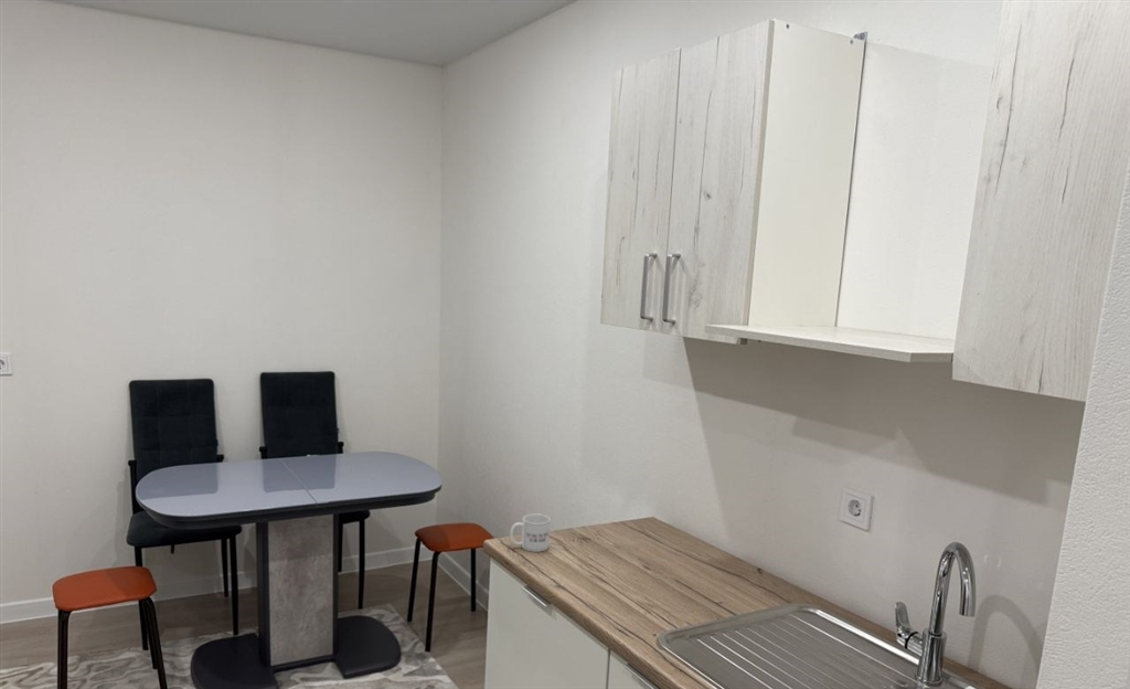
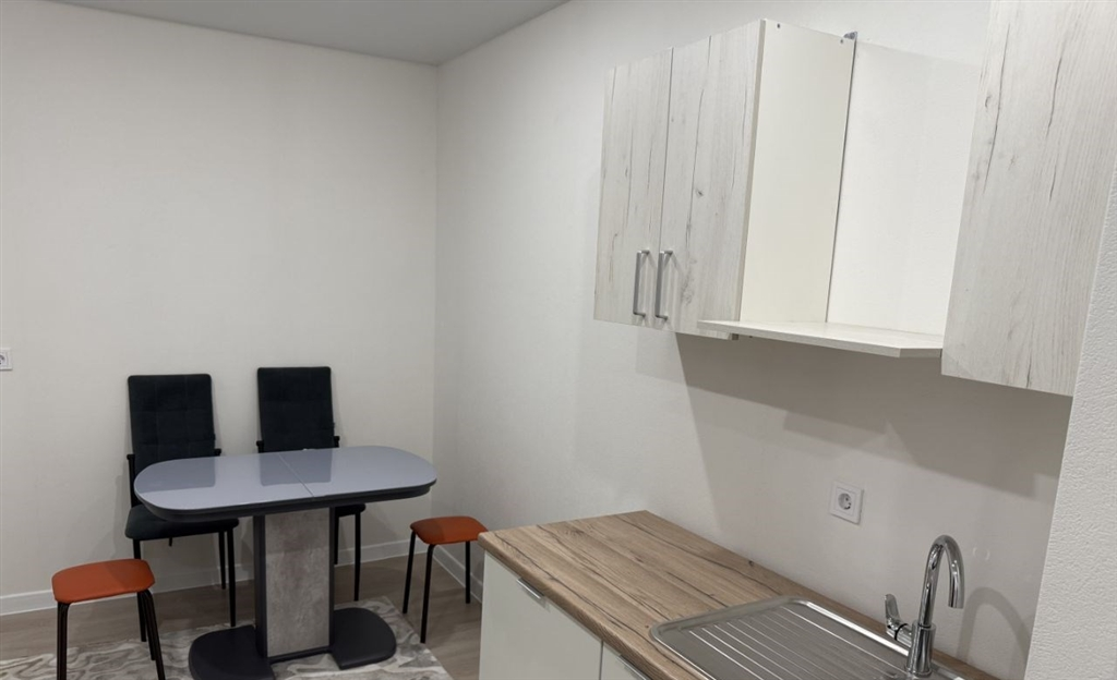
- mug [509,512,551,553]
